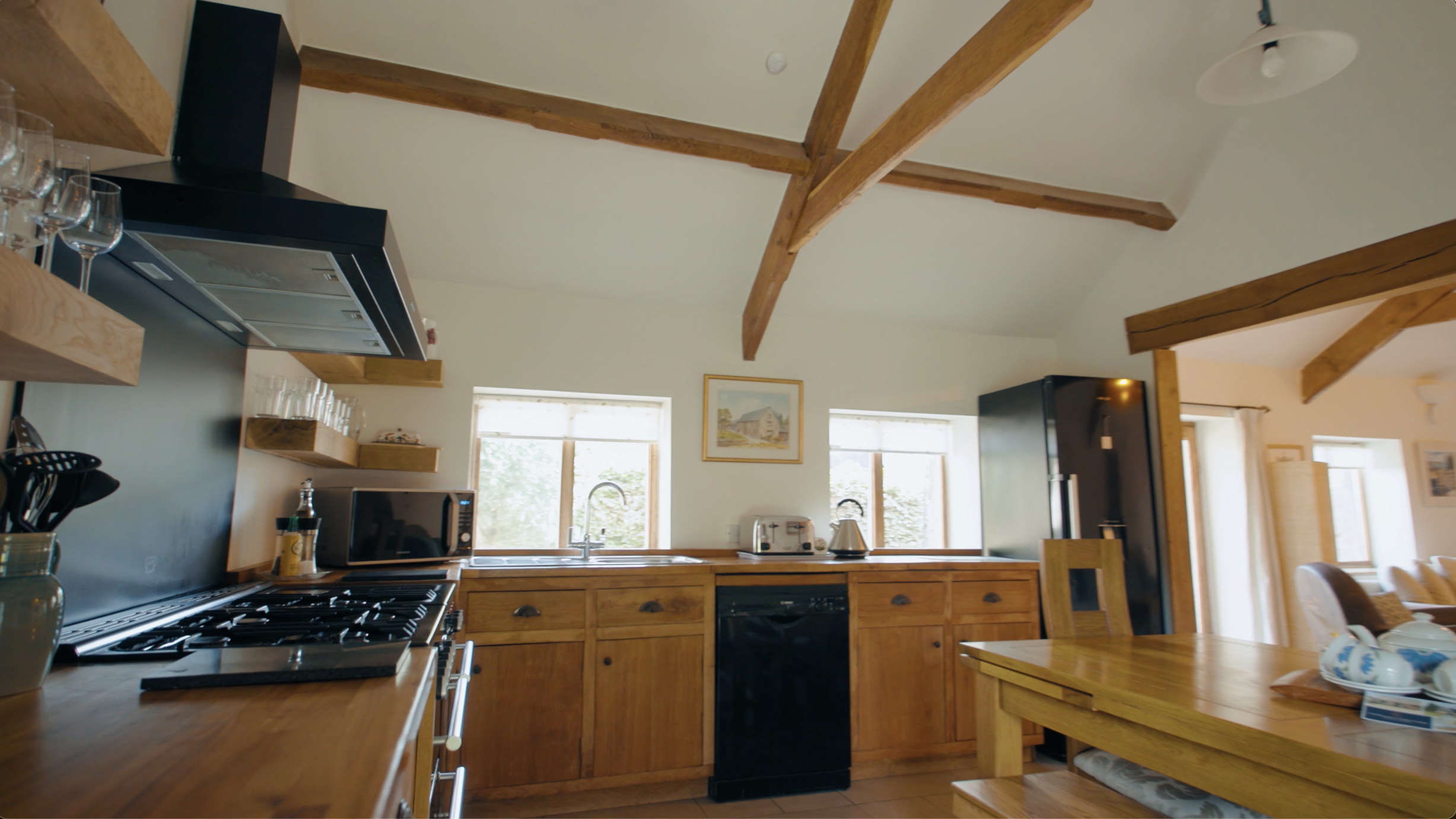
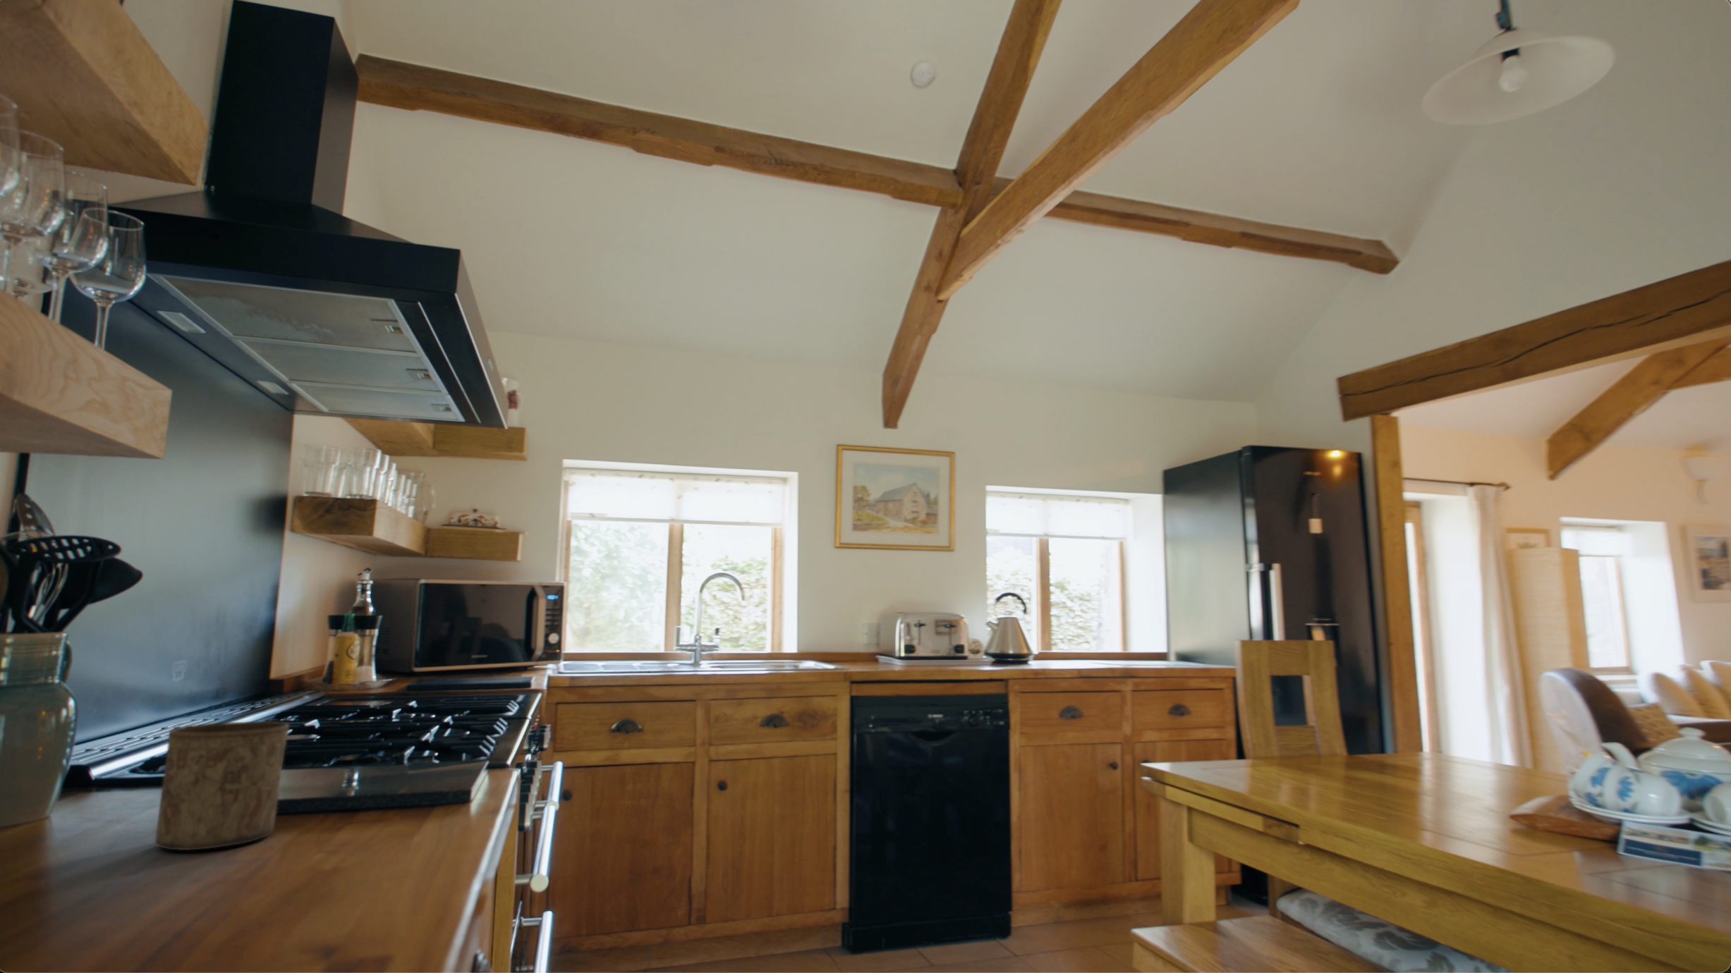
+ cup [155,721,290,851]
